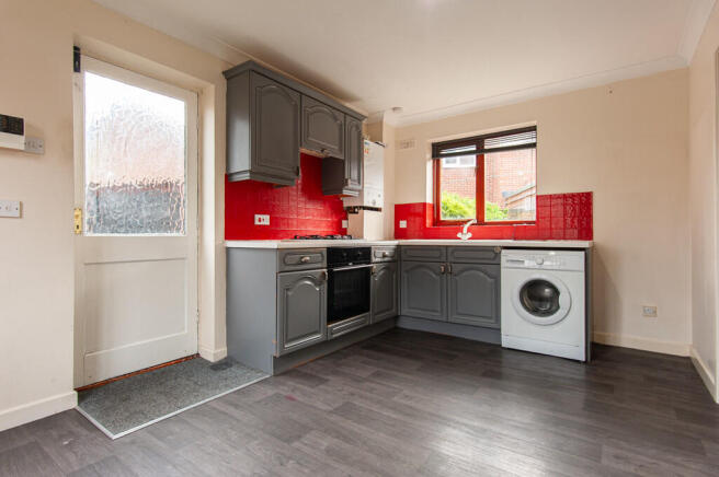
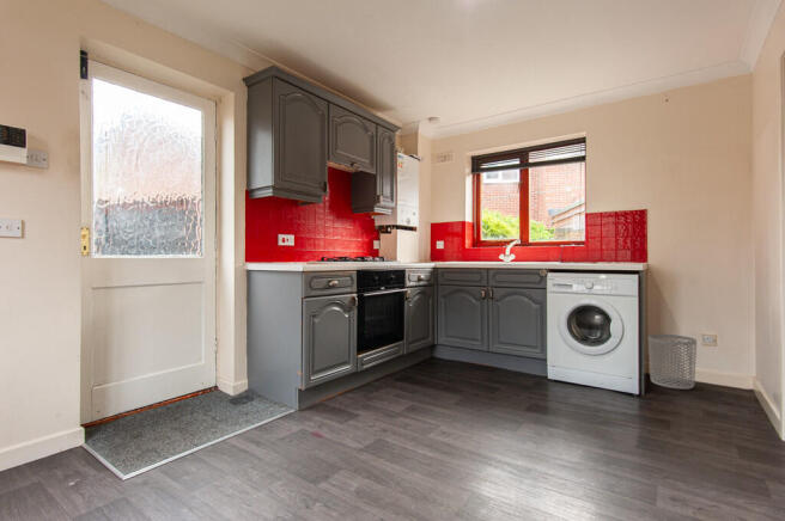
+ waste bin [647,333,698,391]
